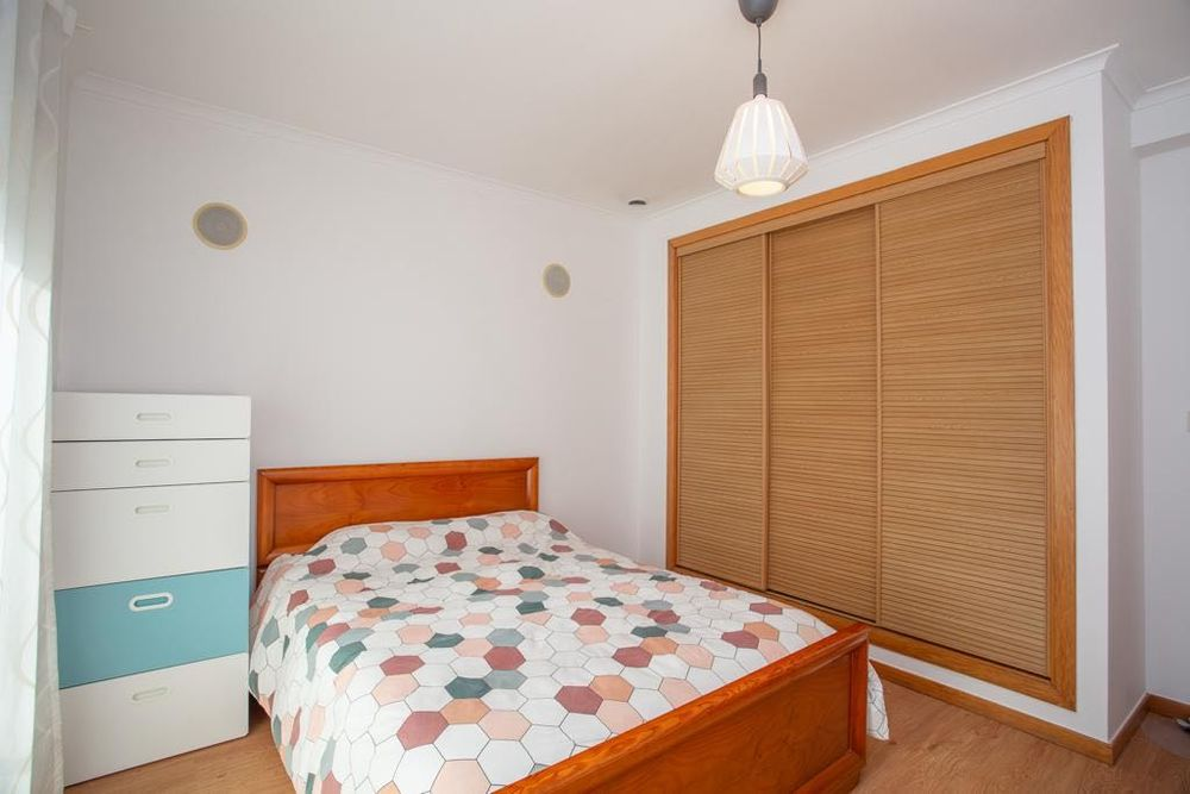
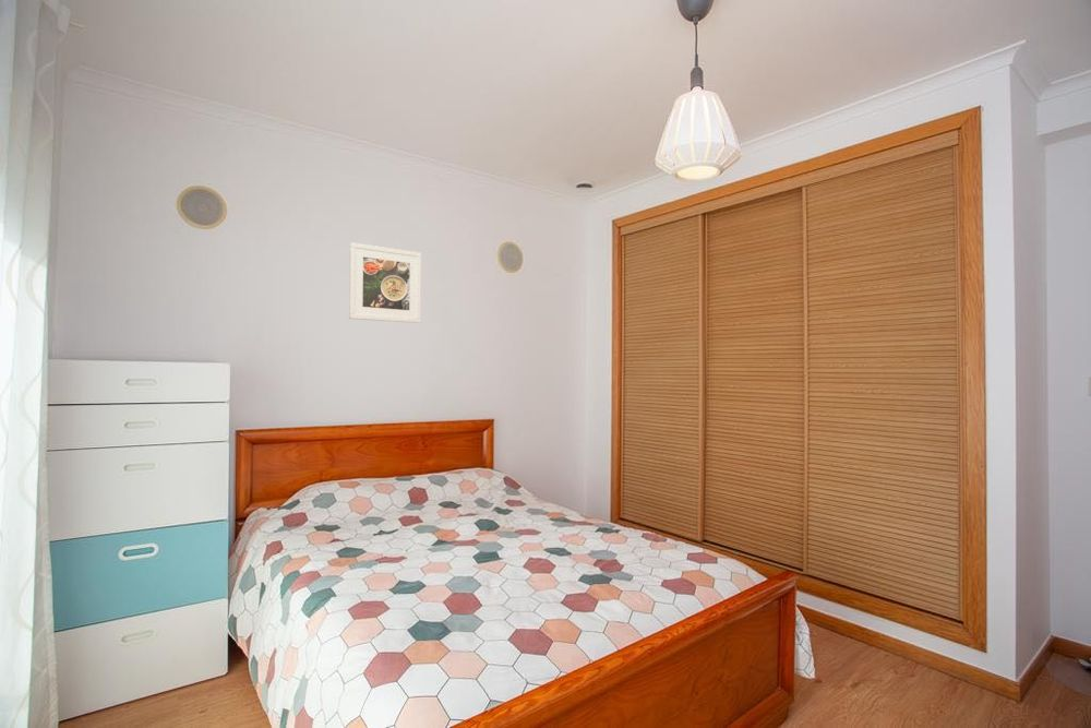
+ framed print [348,241,422,324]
